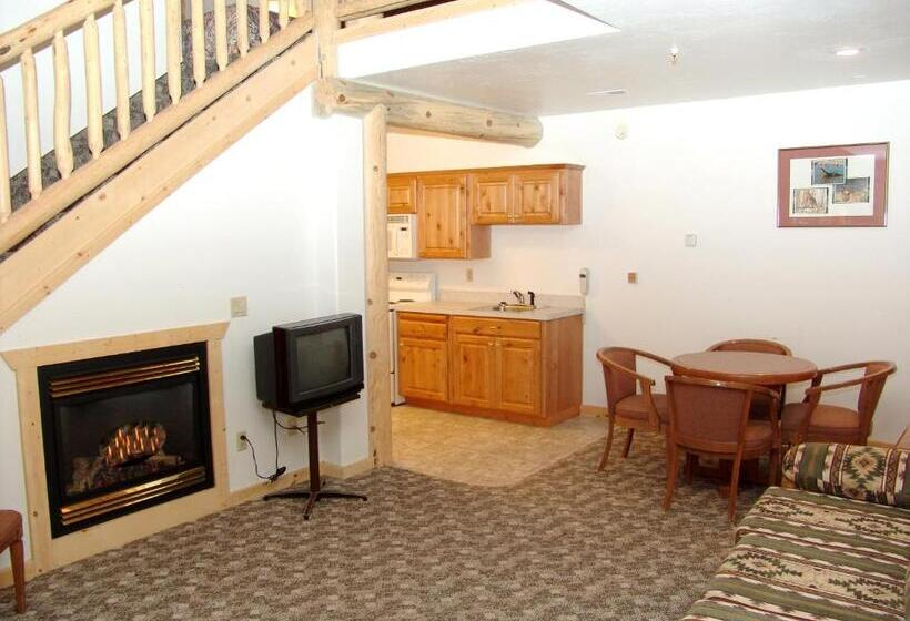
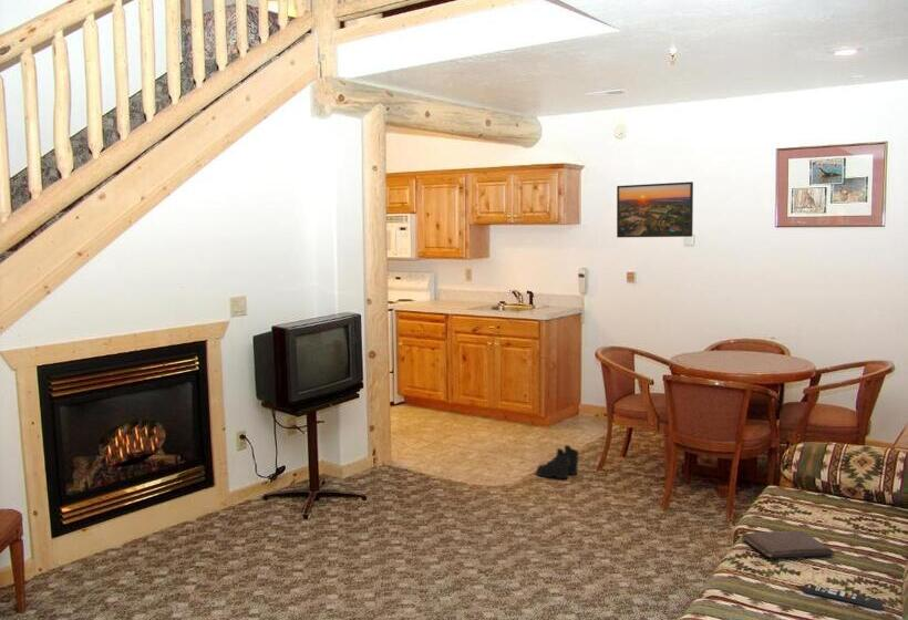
+ remote control [801,582,885,611]
+ book [741,530,836,558]
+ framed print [616,180,694,238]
+ boots [535,444,580,480]
